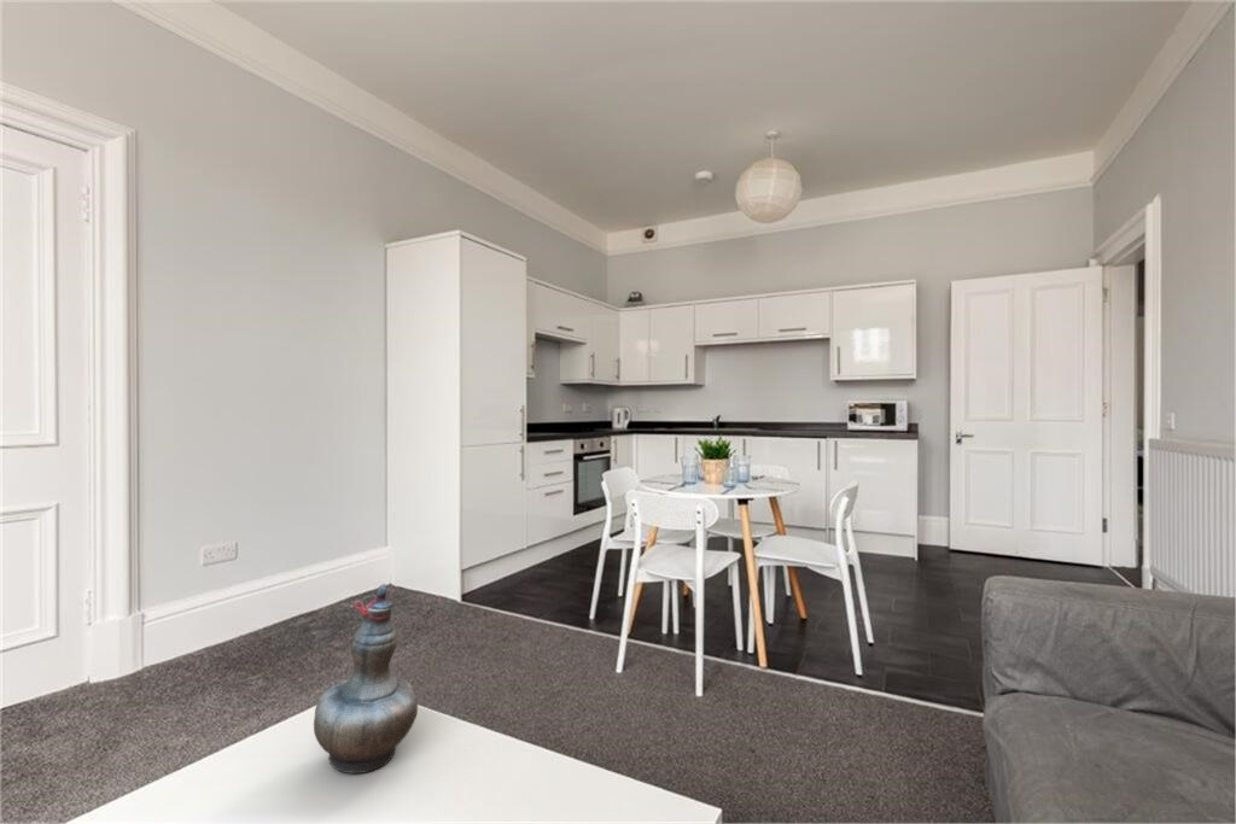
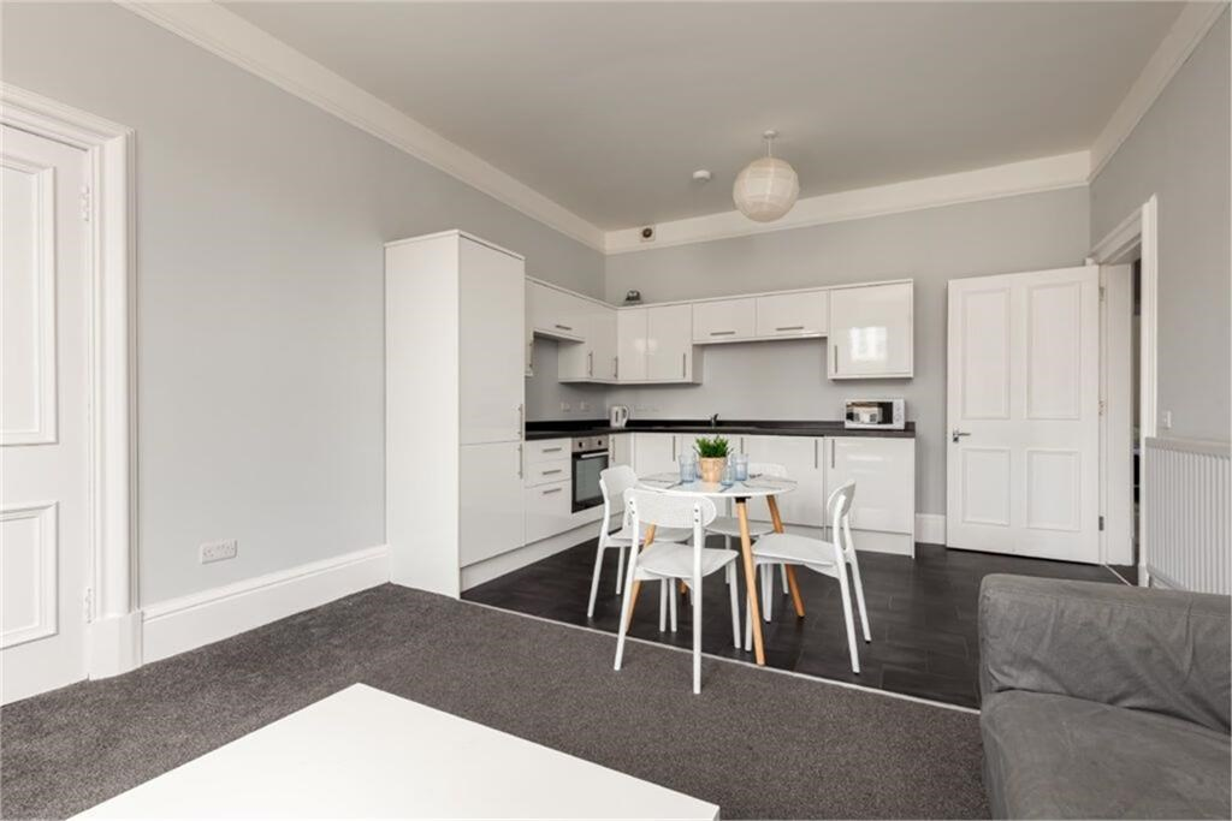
- decorative vase [313,583,419,775]
